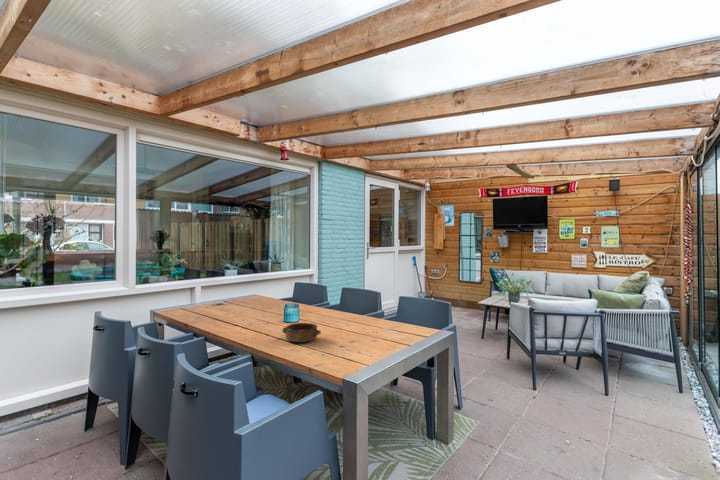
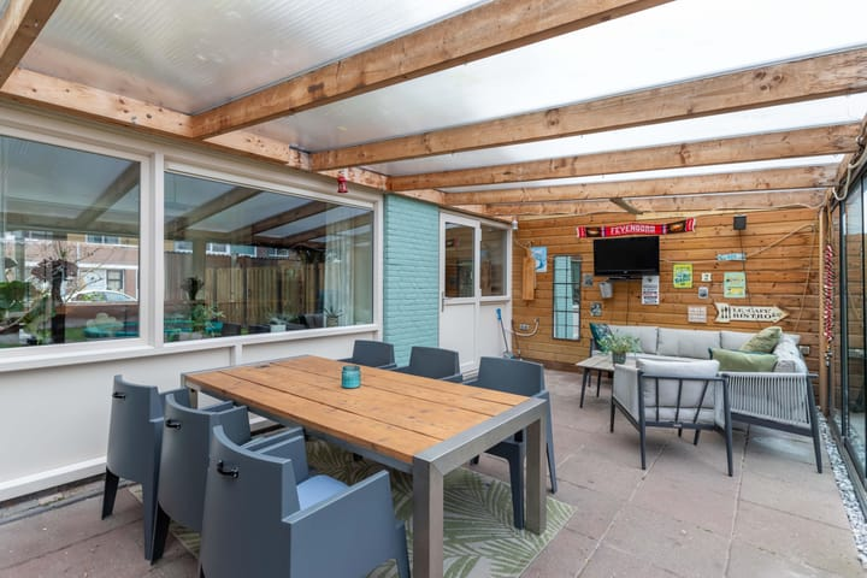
- bowl [282,322,322,343]
